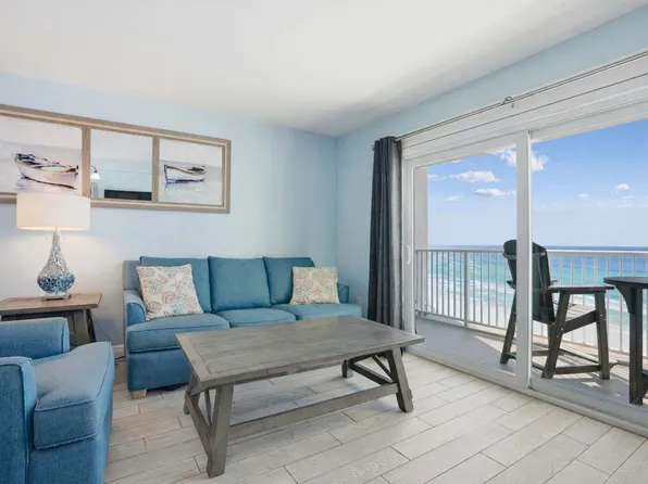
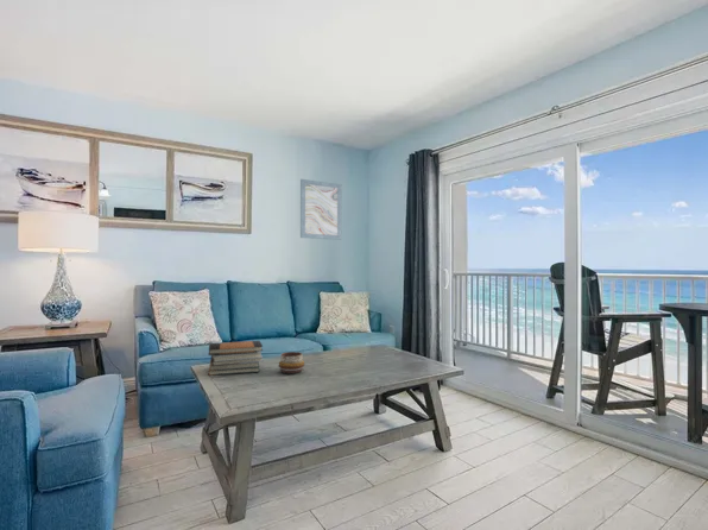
+ wall art [299,178,342,241]
+ book stack [207,340,265,377]
+ decorative bowl [278,351,305,374]
